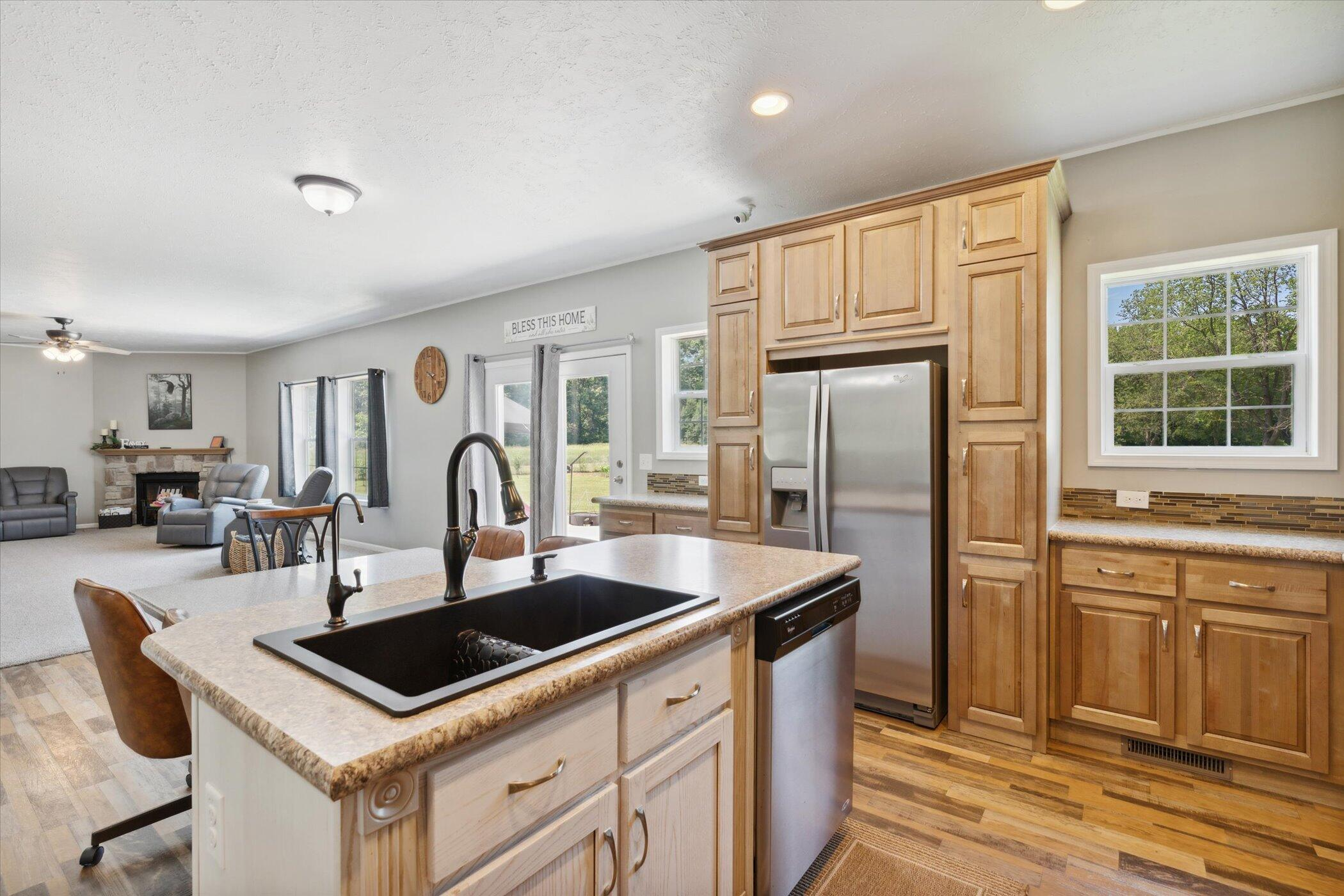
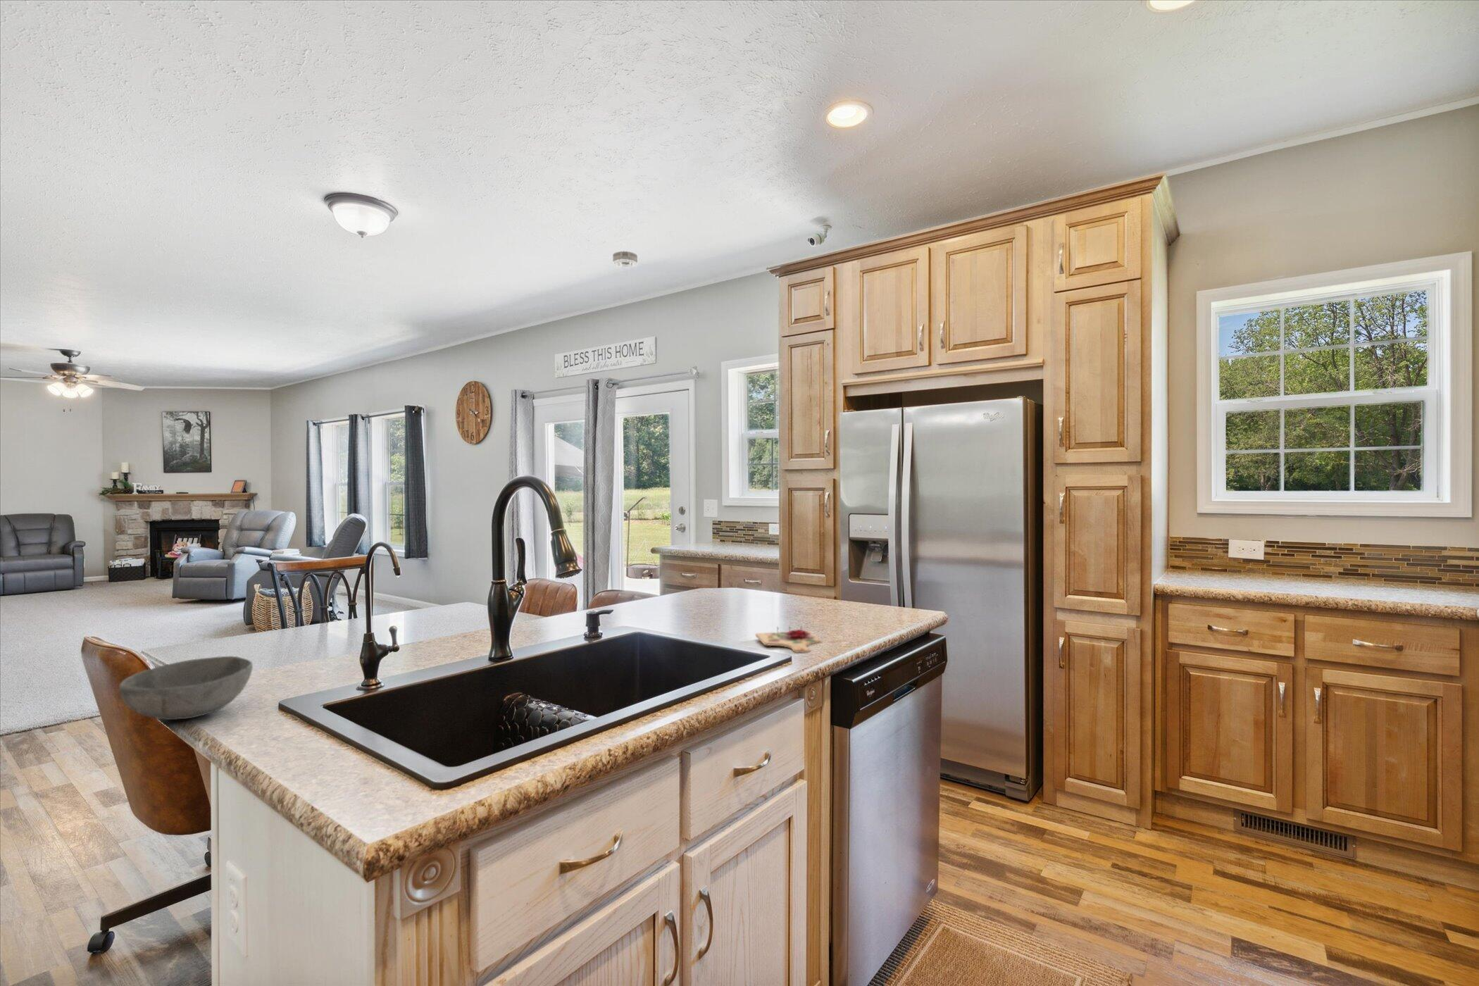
+ smoke detector [612,251,638,267]
+ cutting board [755,625,821,654]
+ bowl [119,656,253,721]
